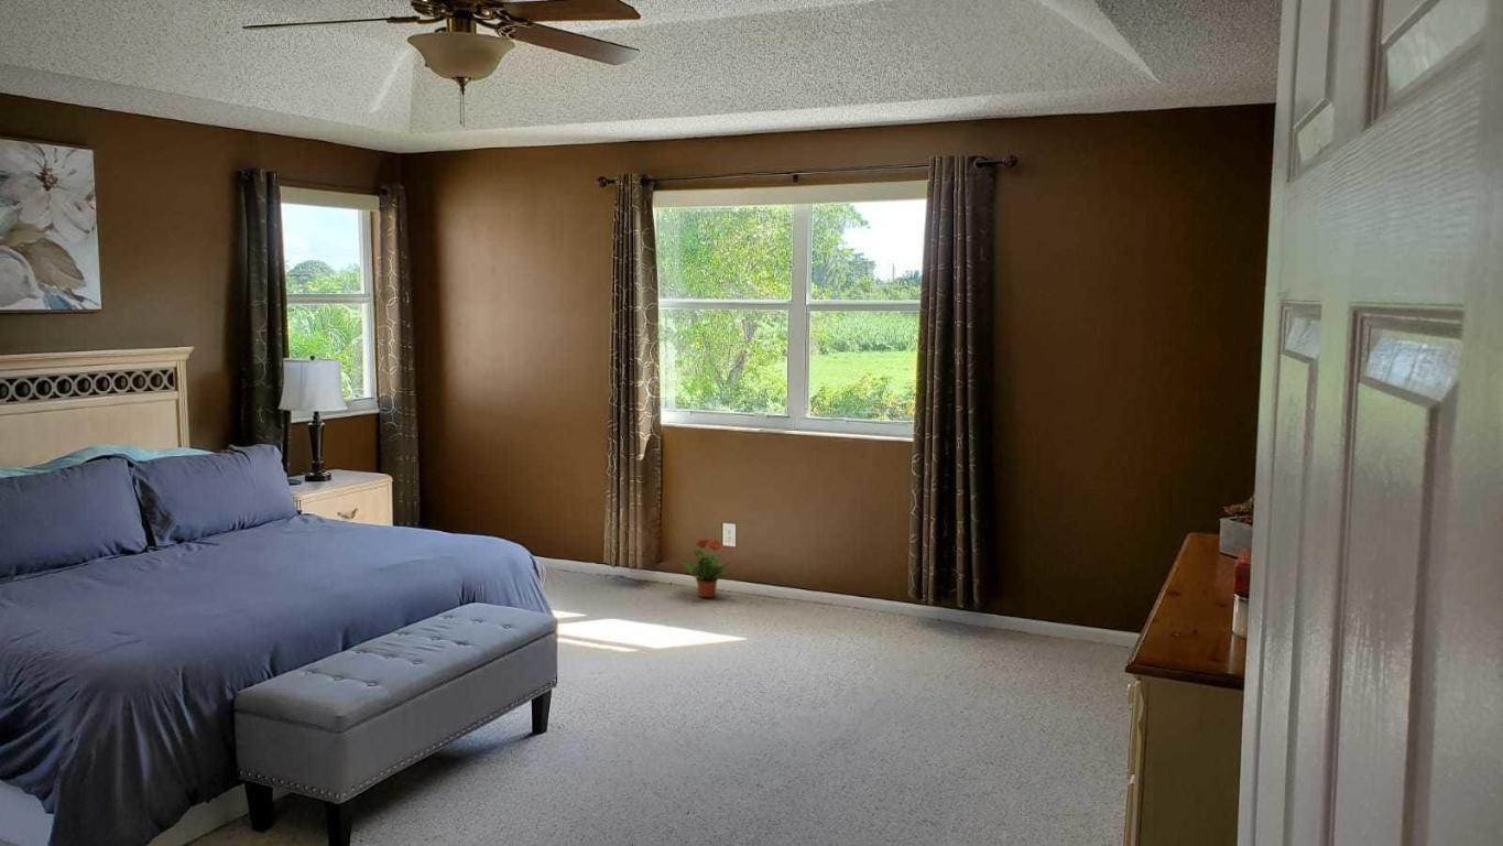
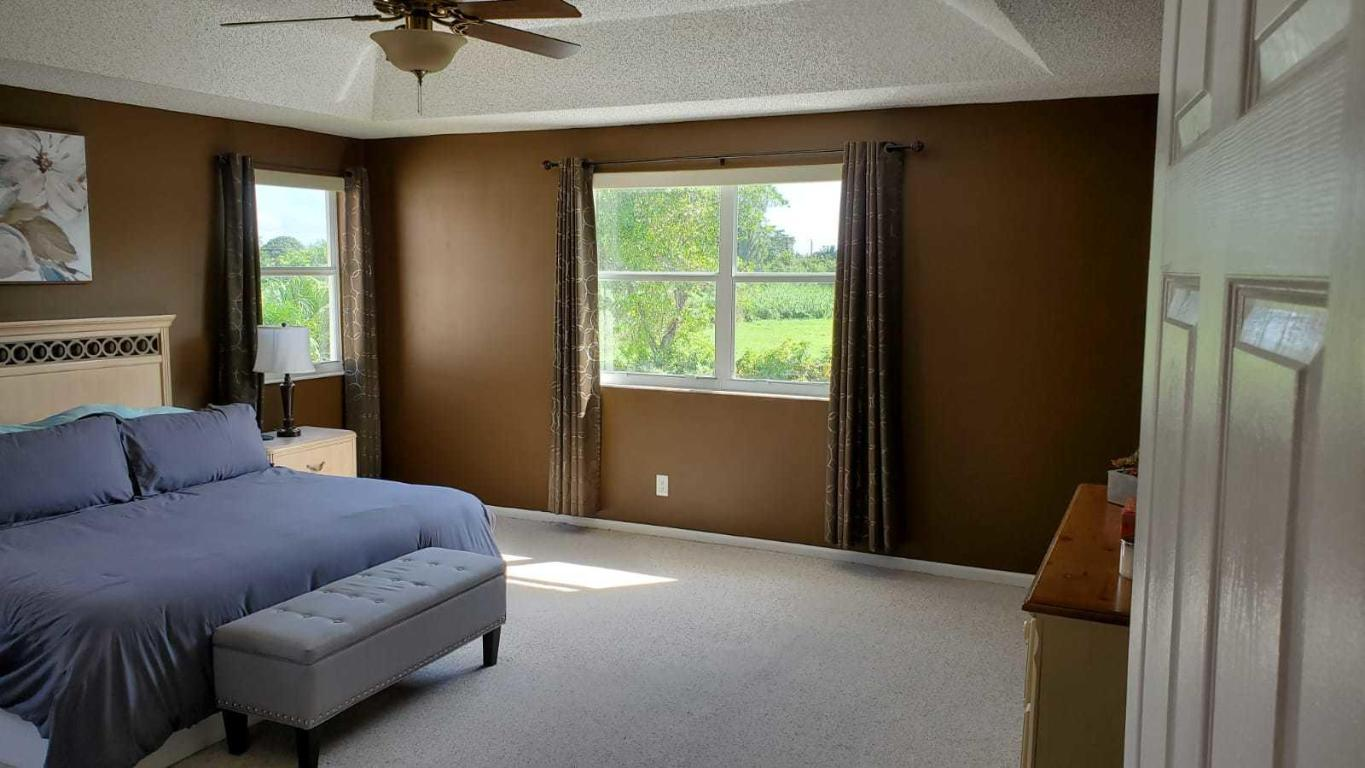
- potted plant [679,538,732,599]
